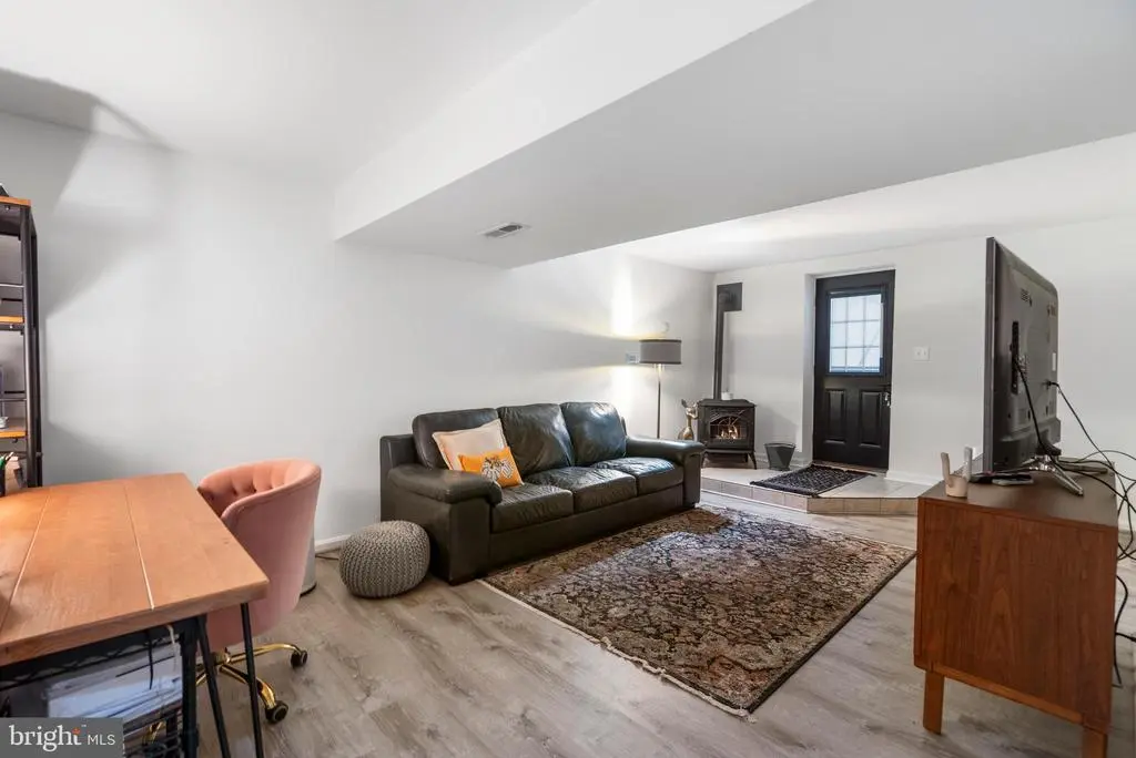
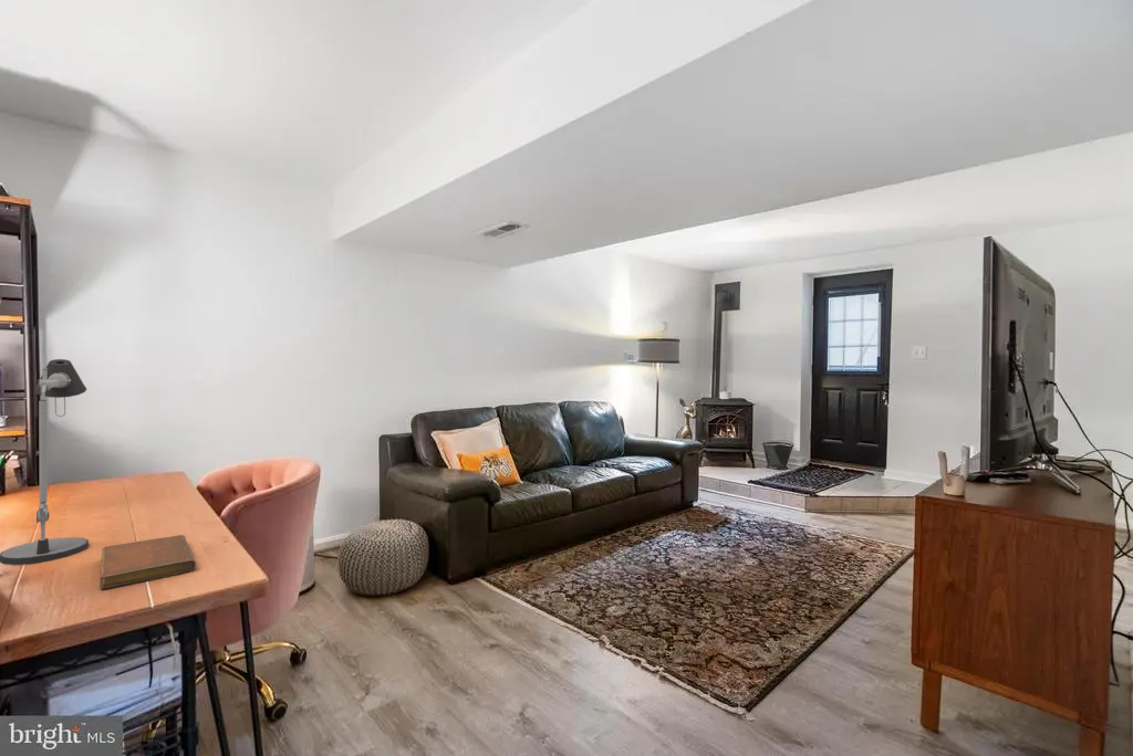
+ desk lamp [0,358,90,566]
+ notebook [98,534,197,590]
